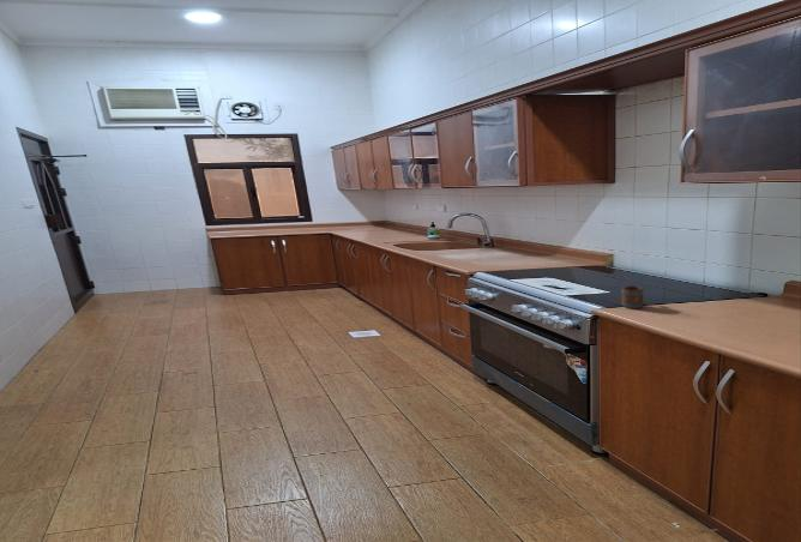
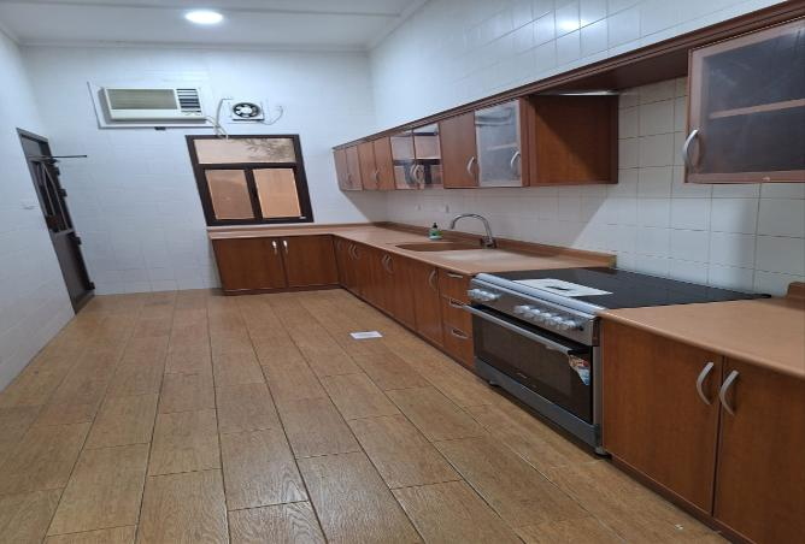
- mug [620,284,645,311]
